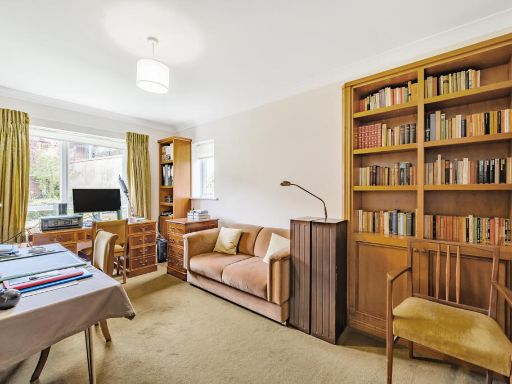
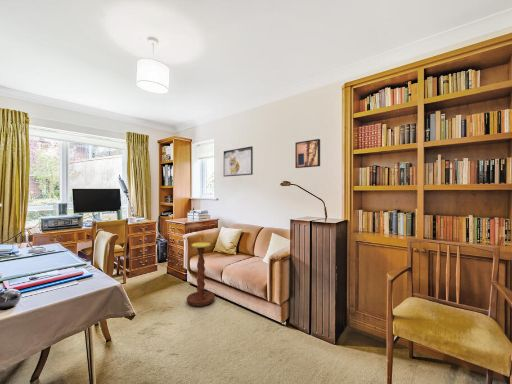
+ wall art [294,138,321,169]
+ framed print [223,145,254,178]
+ side table [186,241,216,307]
